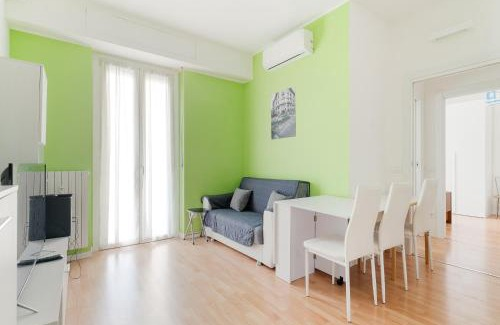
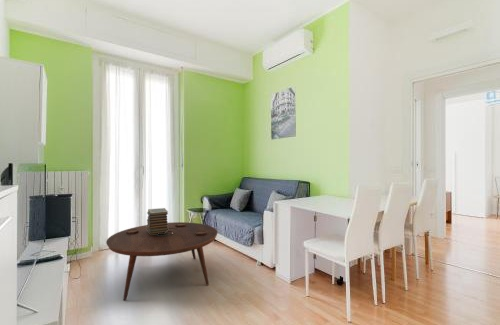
+ coffee table [105,221,219,301]
+ book stack [146,207,169,234]
